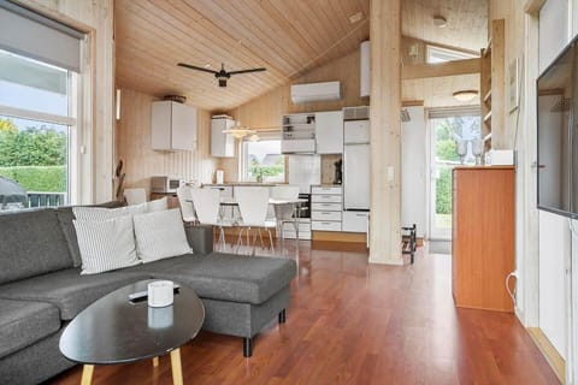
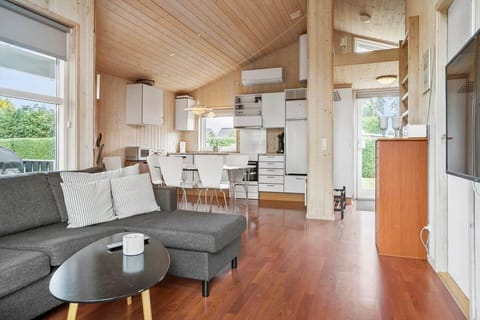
- ceiling fan [176,61,267,88]
